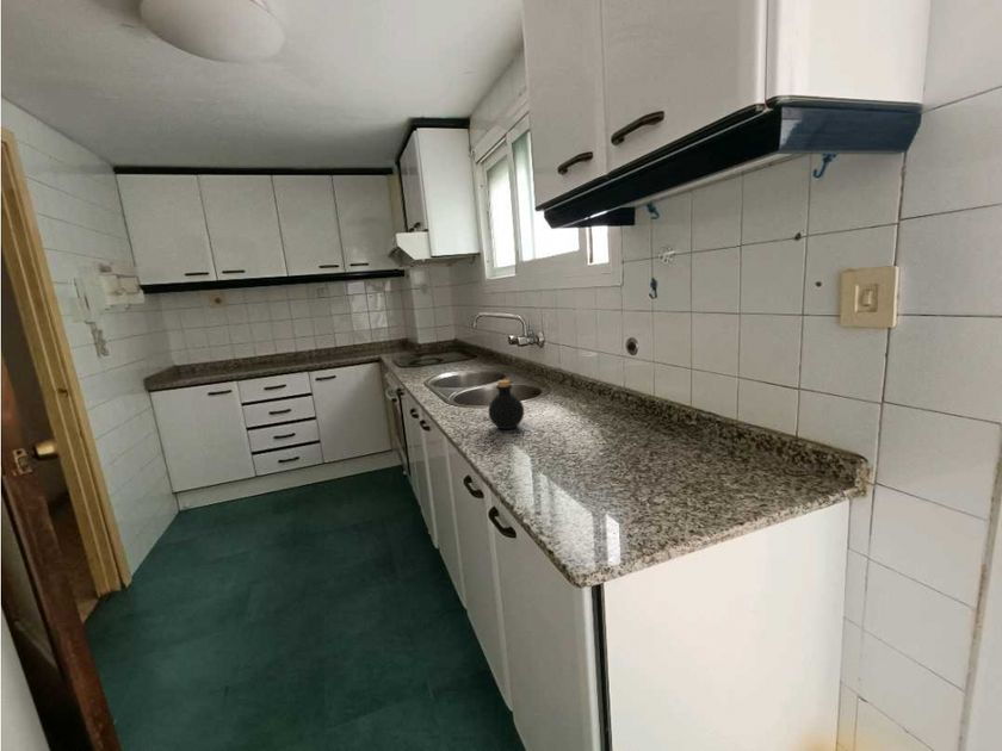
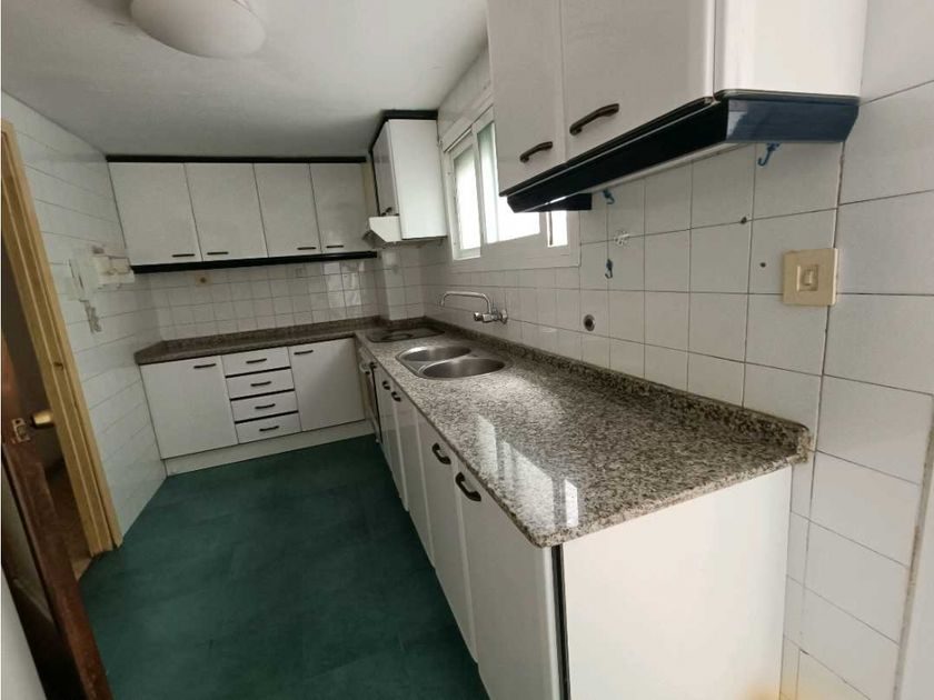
- bottle [488,379,525,430]
